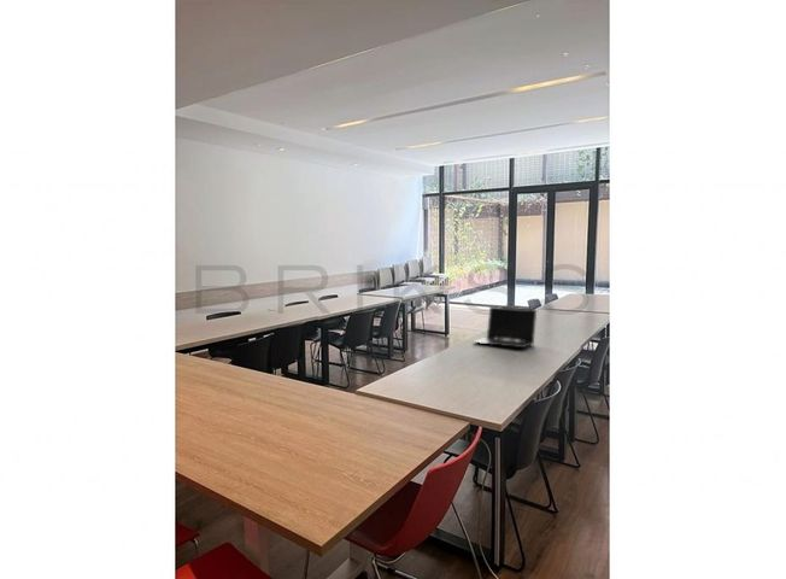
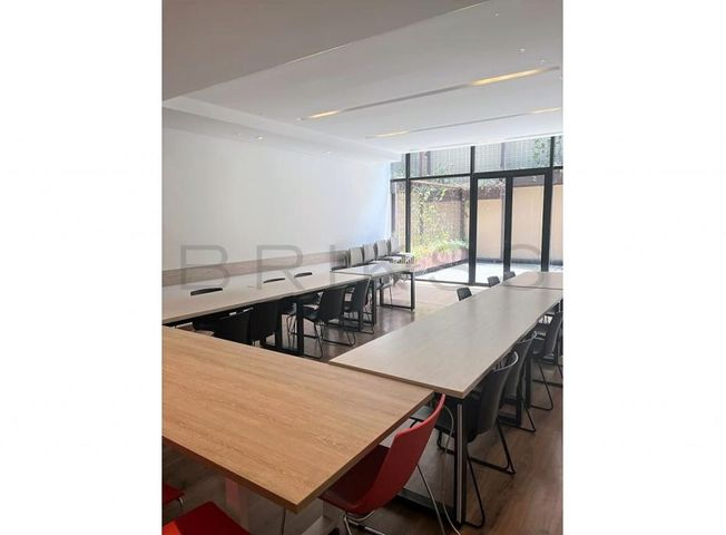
- laptop computer [473,305,538,349]
